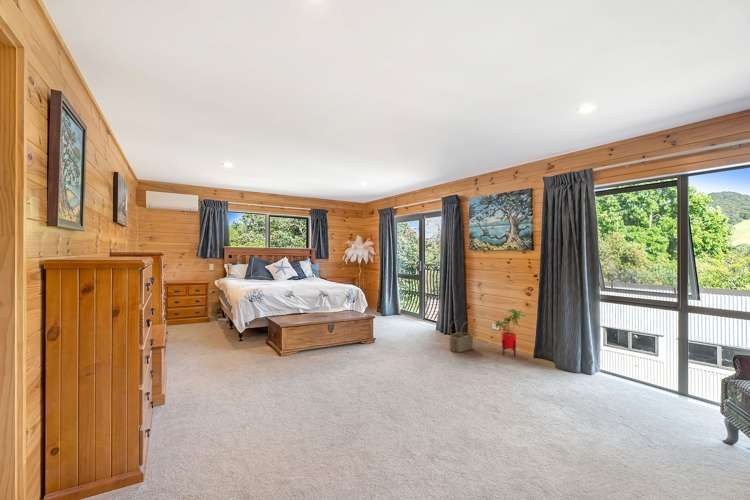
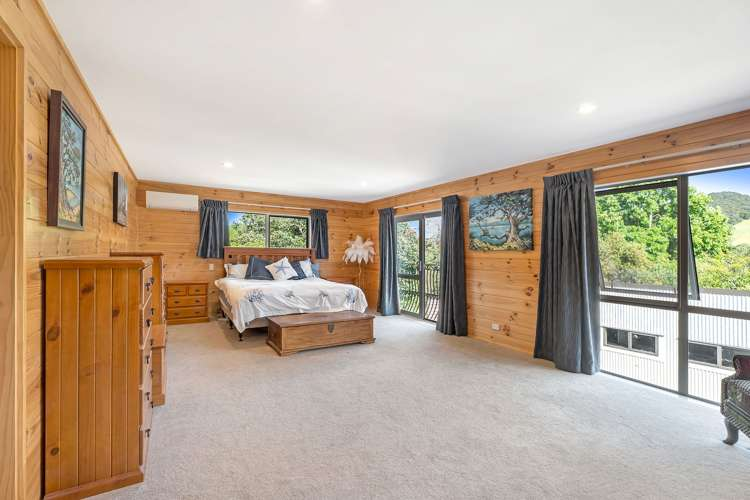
- wicker basket [448,319,474,353]
- house plant [494,308,528,357]
